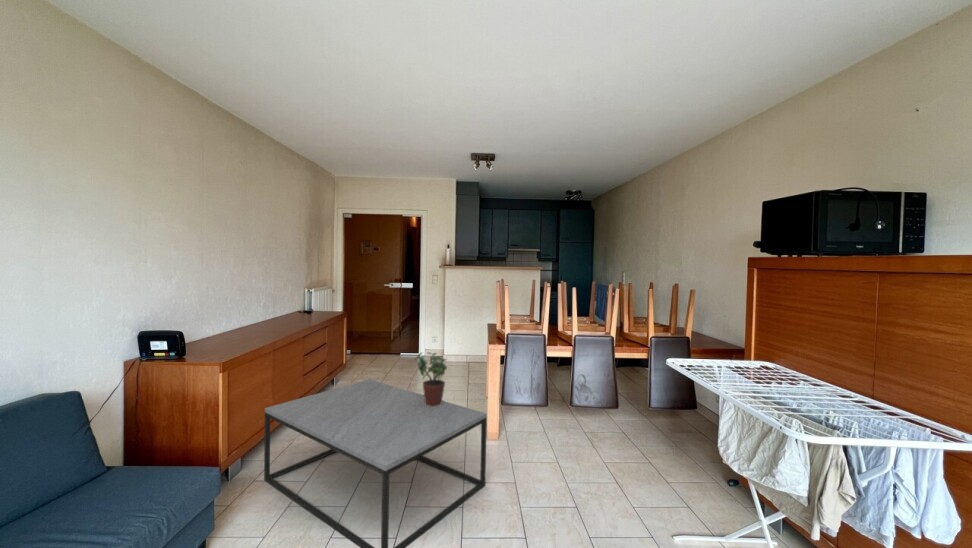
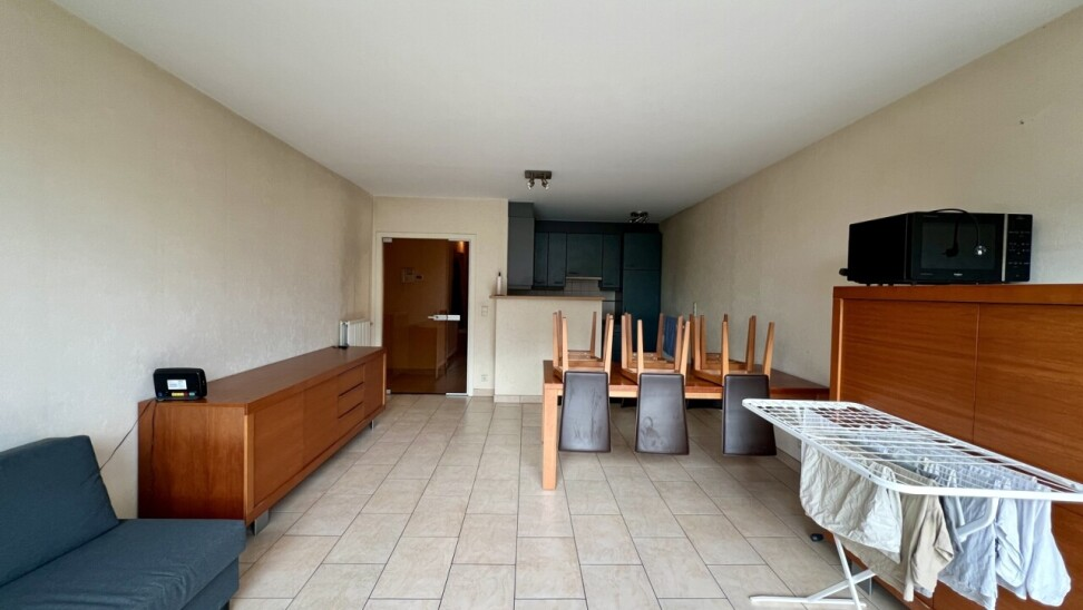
- coffee table [263,378,488,548]
- potted plant [413,351,448,407]
